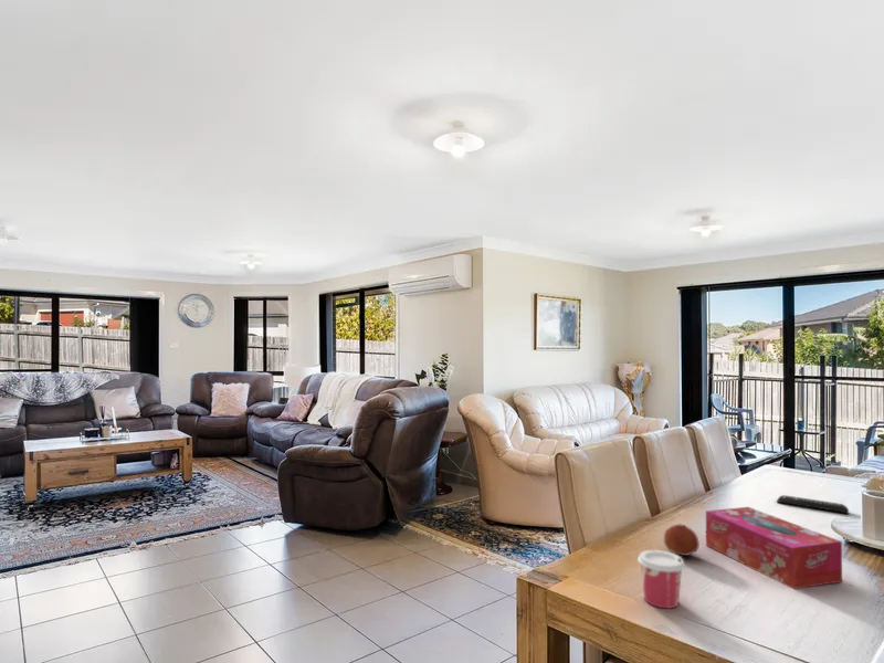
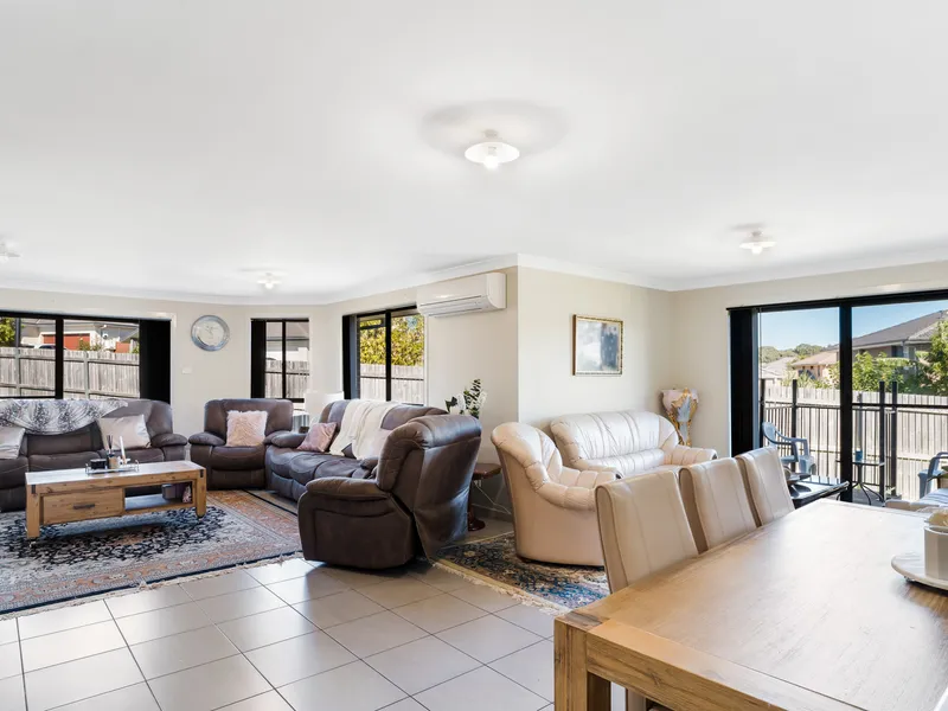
- remote control [776,494,850,515]
- cup [636,549,686,609]
- tissue box [705,506,843,590]
- fruit [663,523,701,557]
